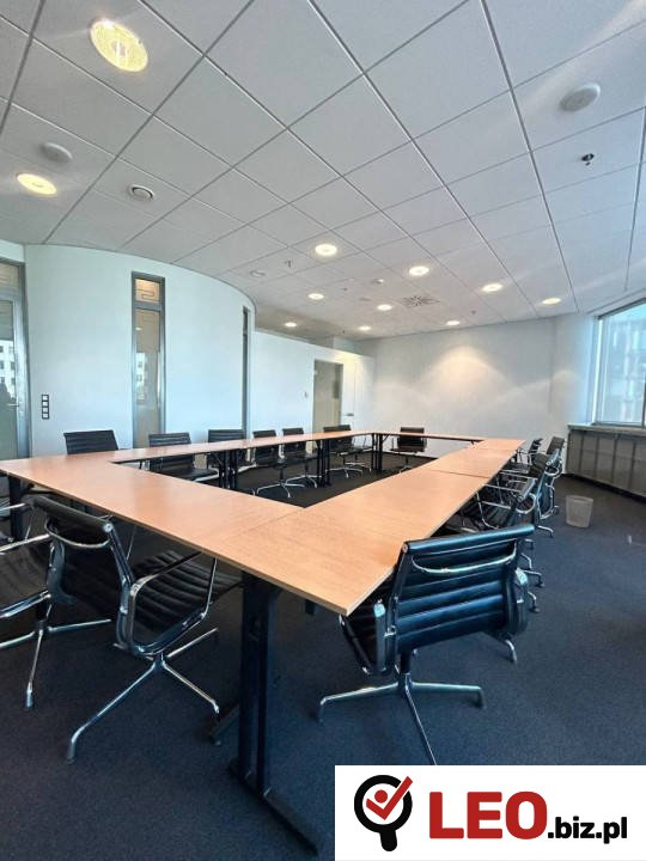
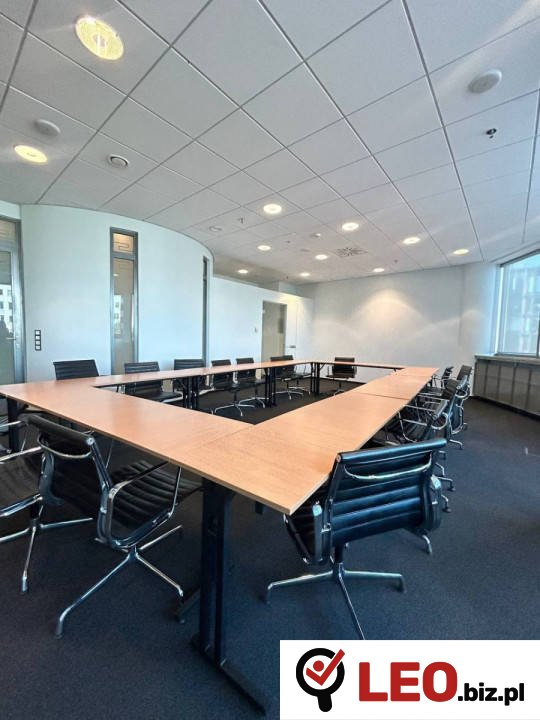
- wastebasket [565,494,595,529]
